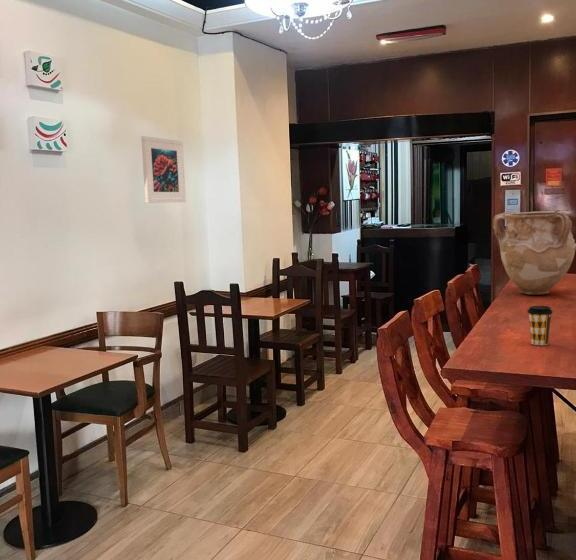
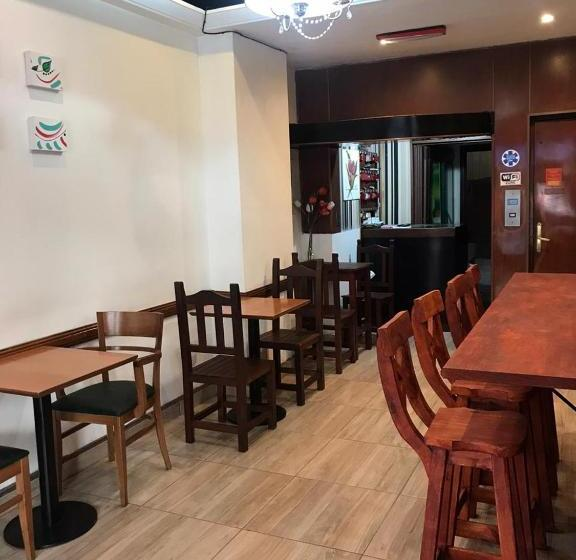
- coffee cup [526,305,554,346]
- vase [492,209,576,296]
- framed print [140,135,187,204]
